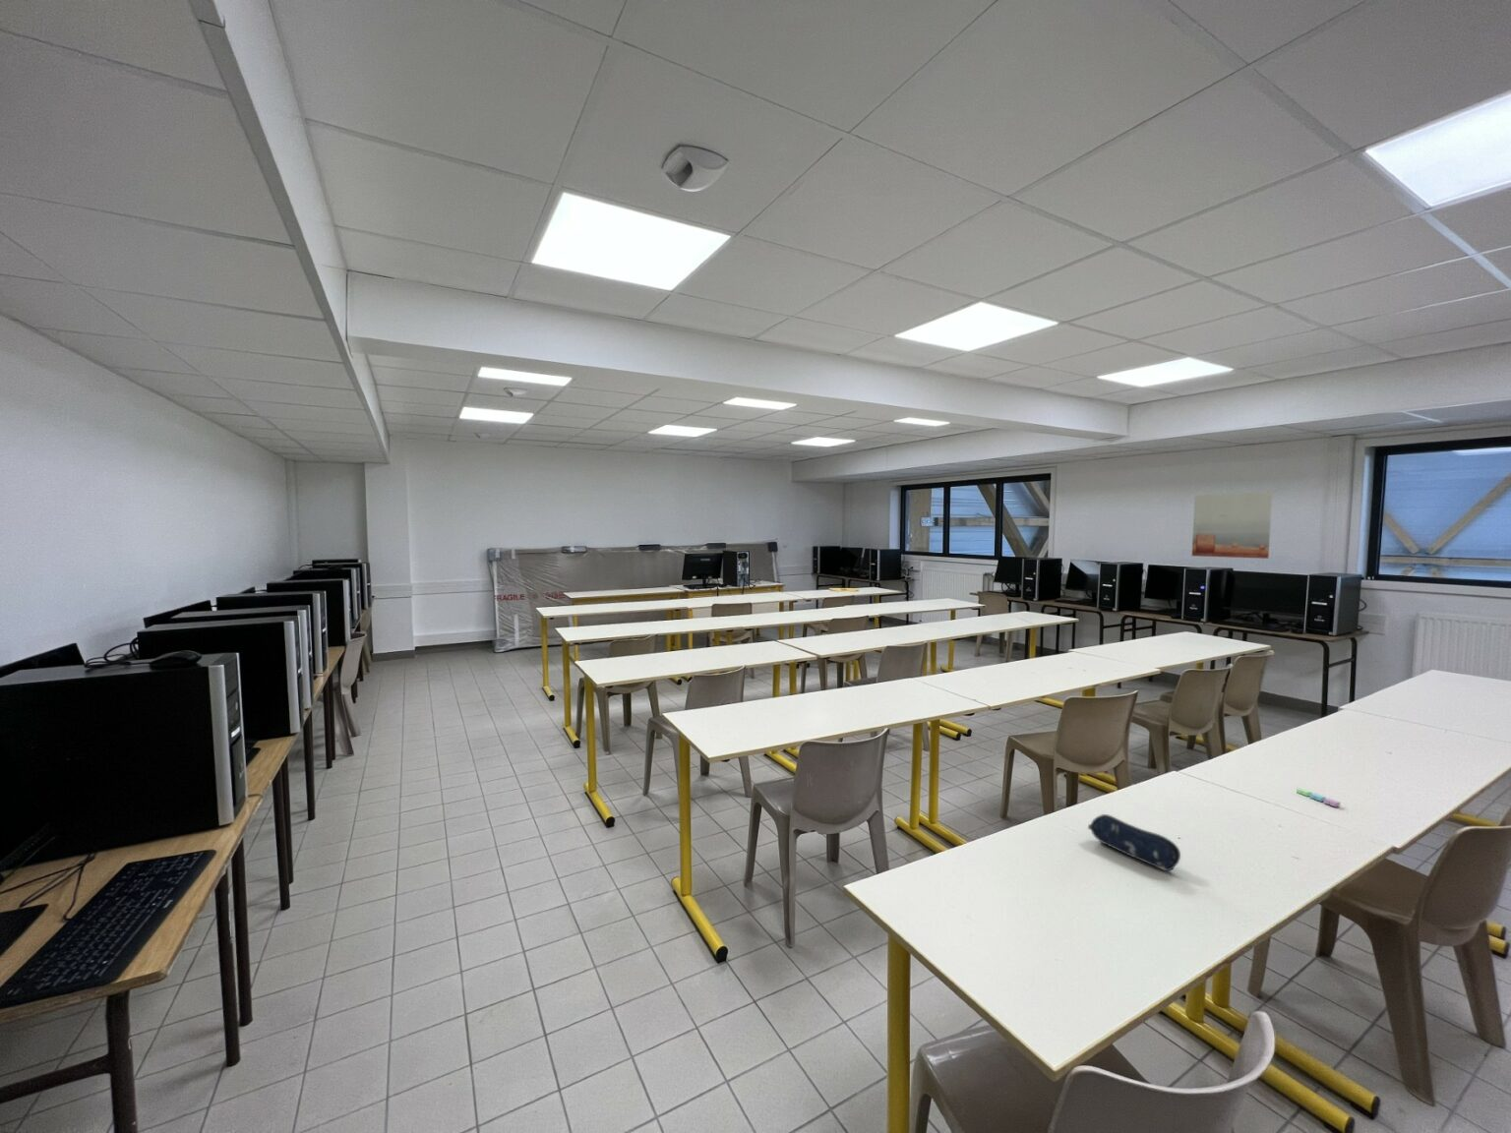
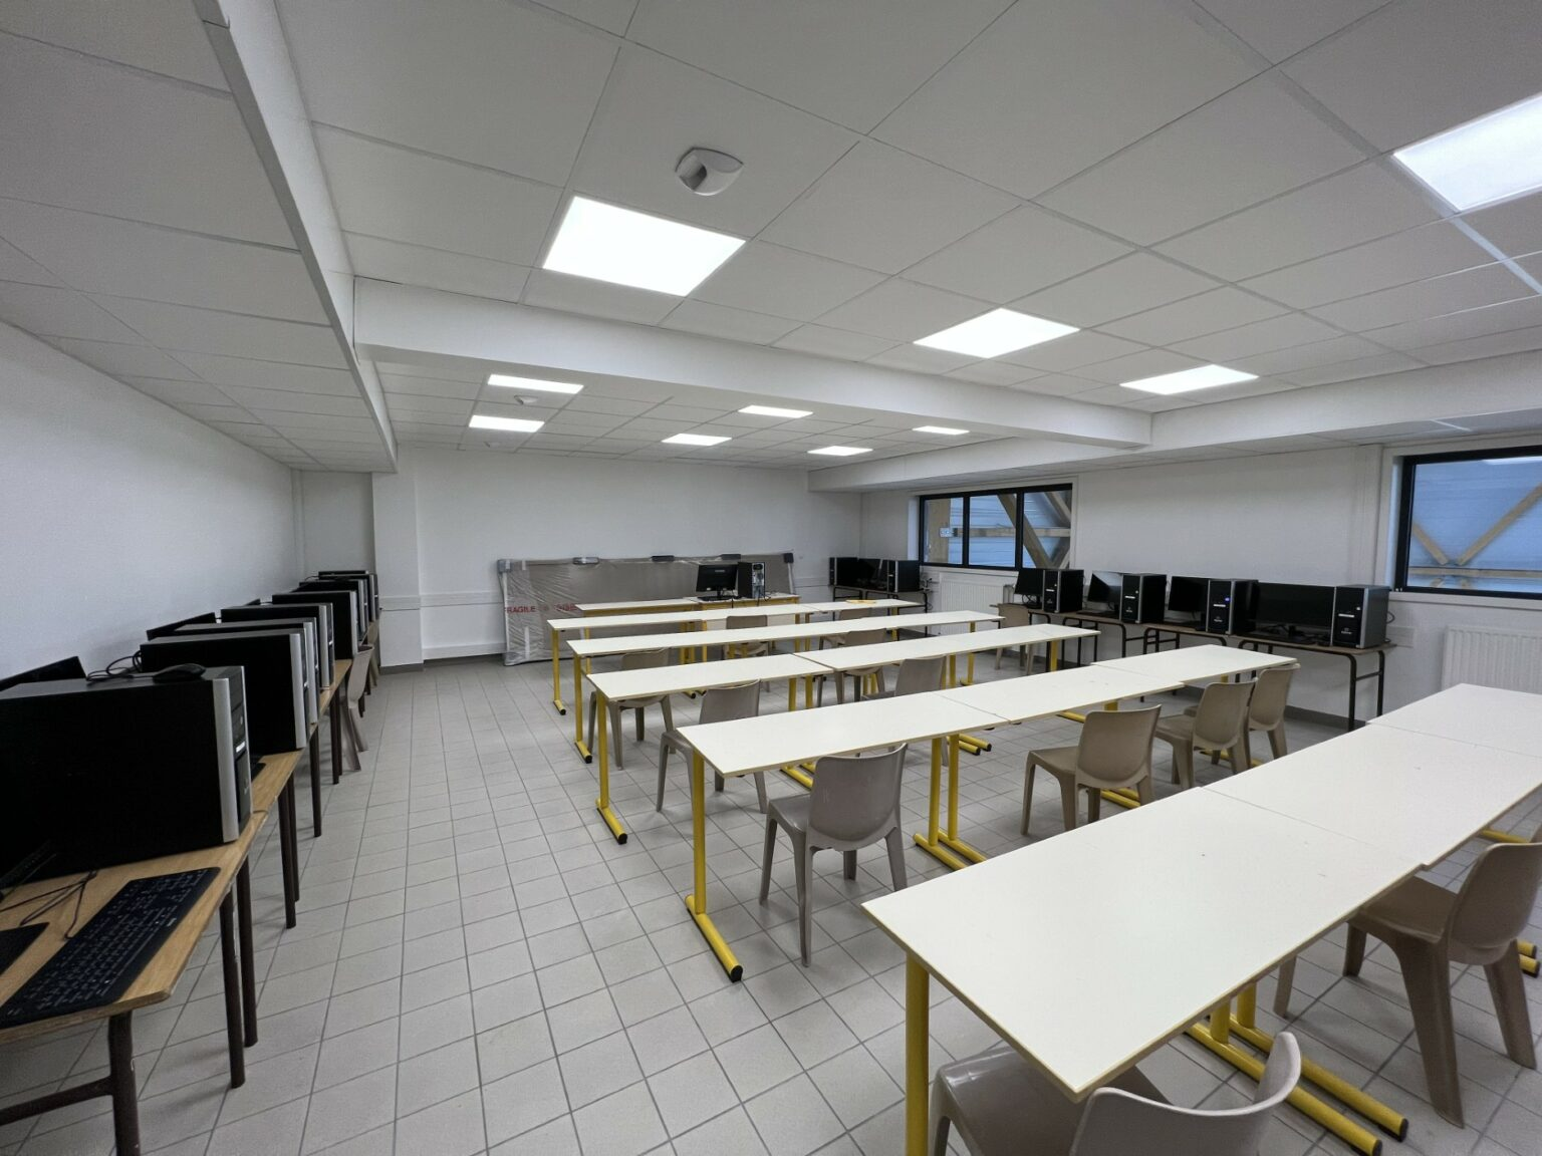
- wall art [1191,490,1273,559]
- pencil case [1087,813,1181,872]
- sticky notes [1296,787,1342,807]
